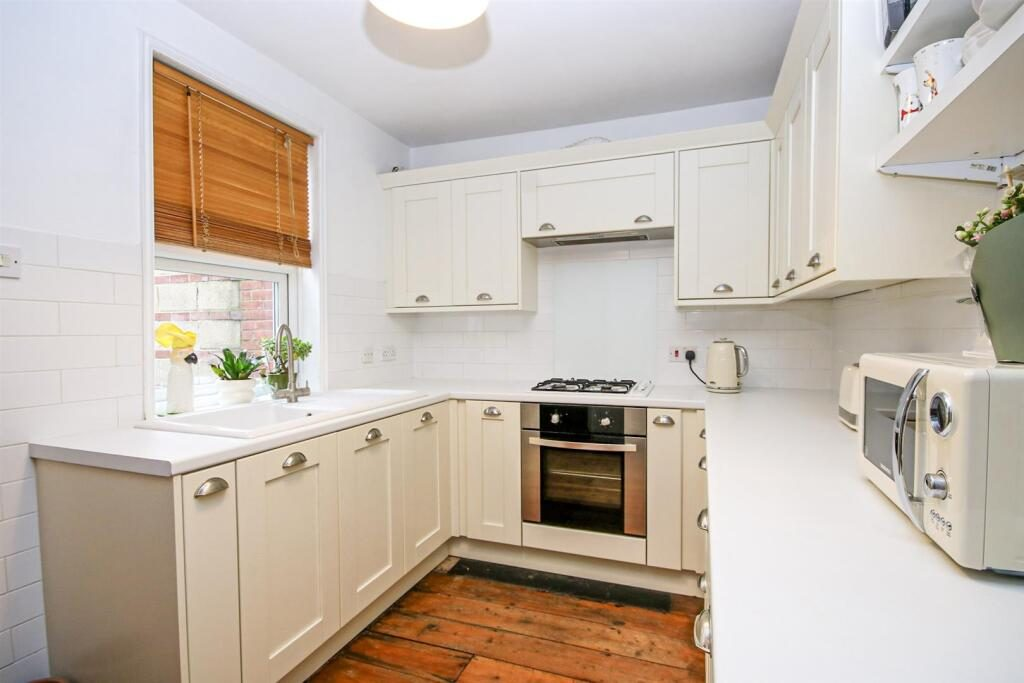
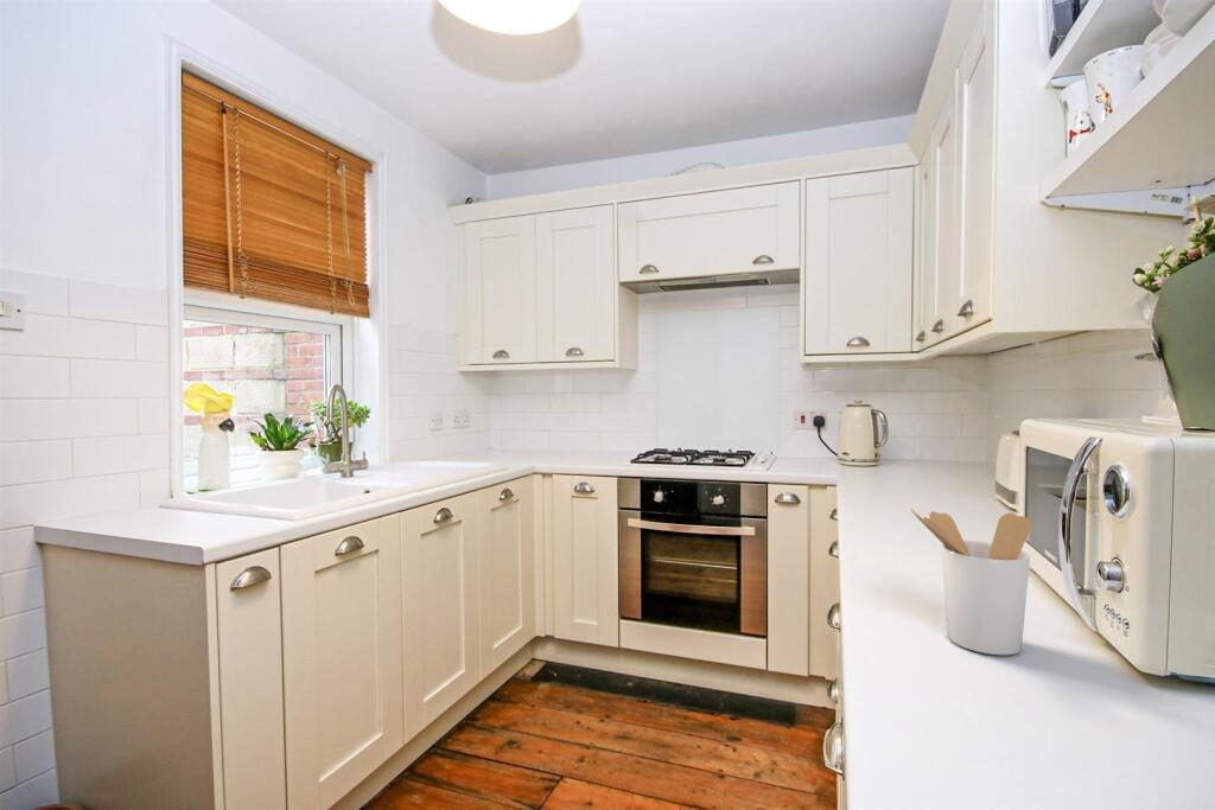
+ utensil holder [909,508,1032,656]
